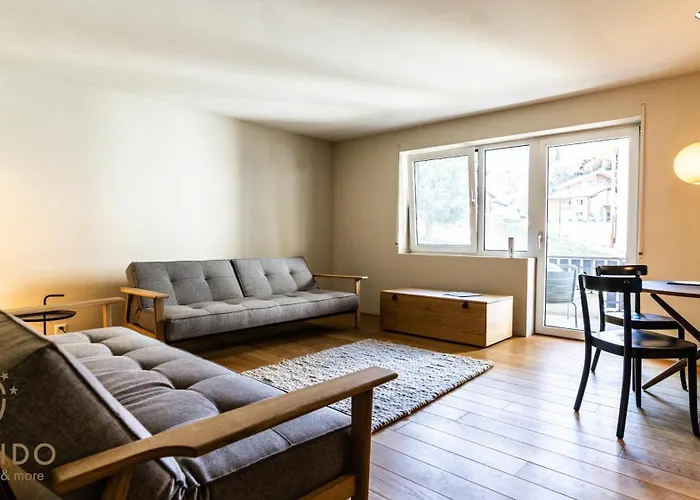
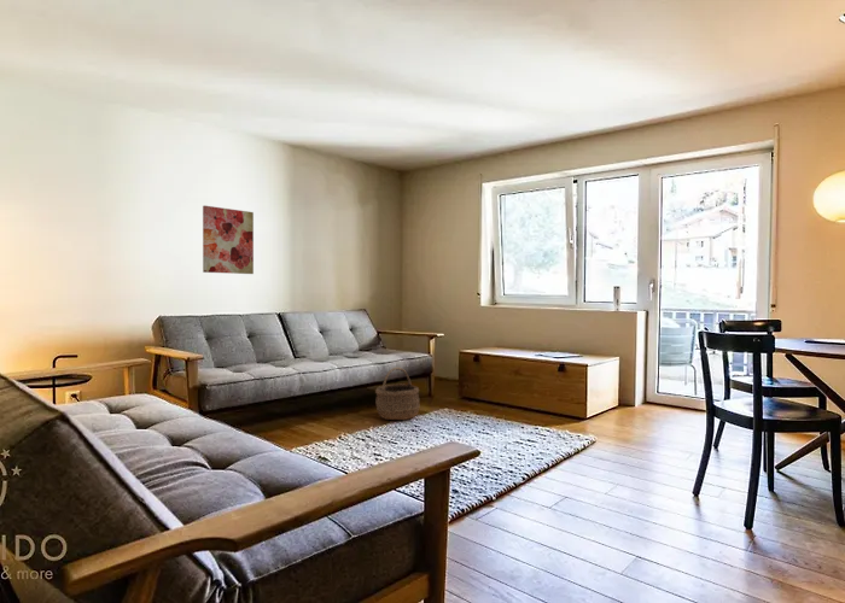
+ wicker basket [374,367,420,421]
+ wall art [202,205,255,275]
